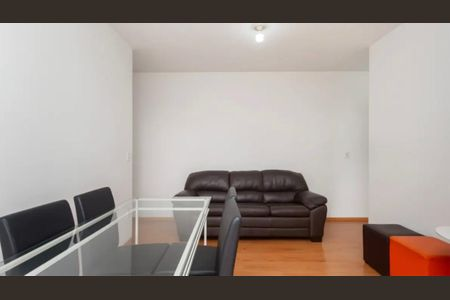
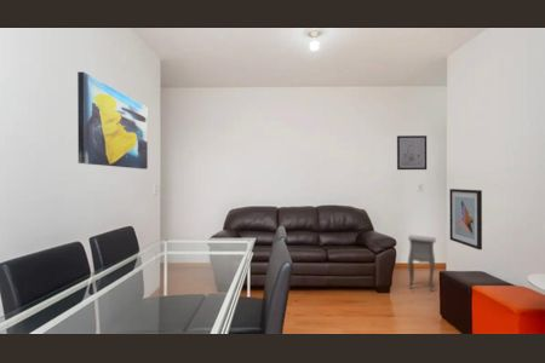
+ wall art [448,188,483,250]
+ wall art [396,134,428,171]
+ side table [407,234,437,293]
+ wall art [76,70,149,171]
